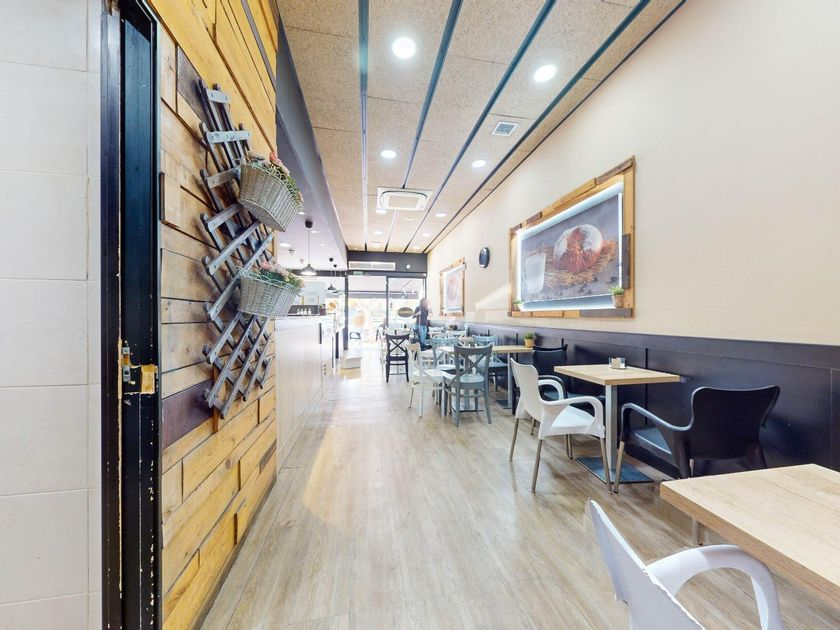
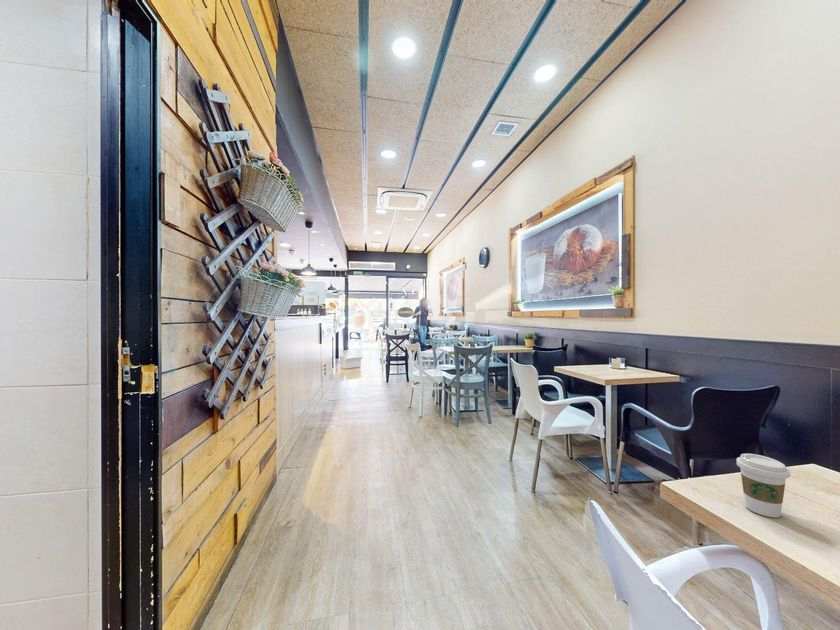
+ coffee cup [735,453,791,519]
